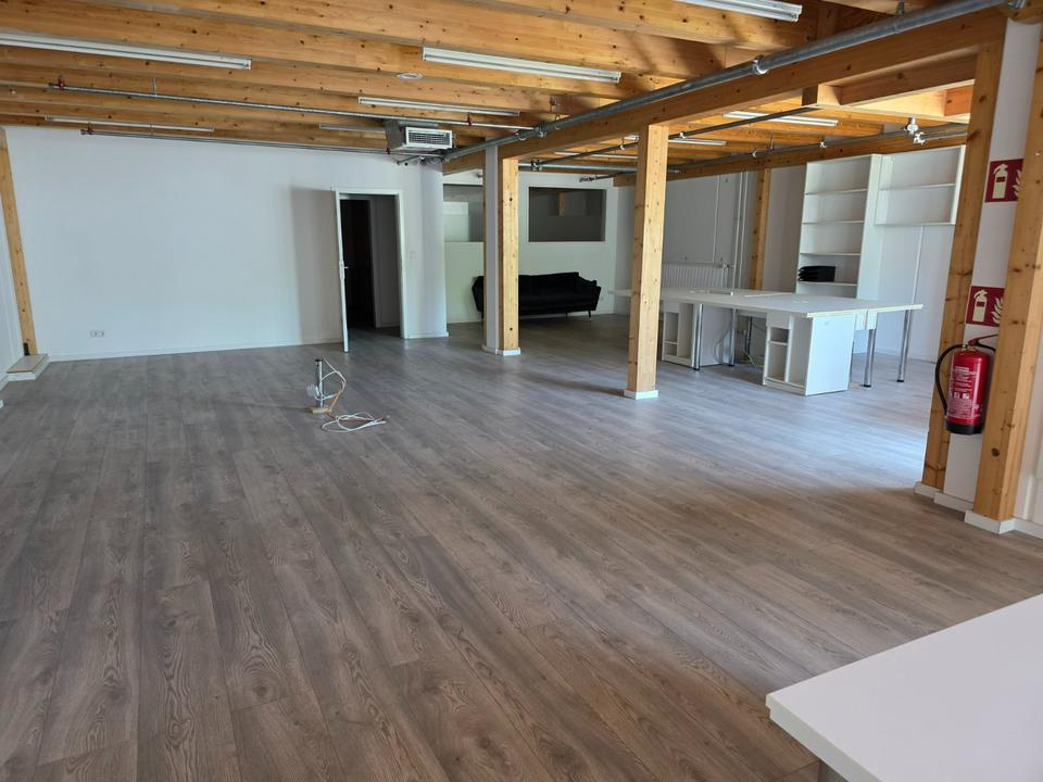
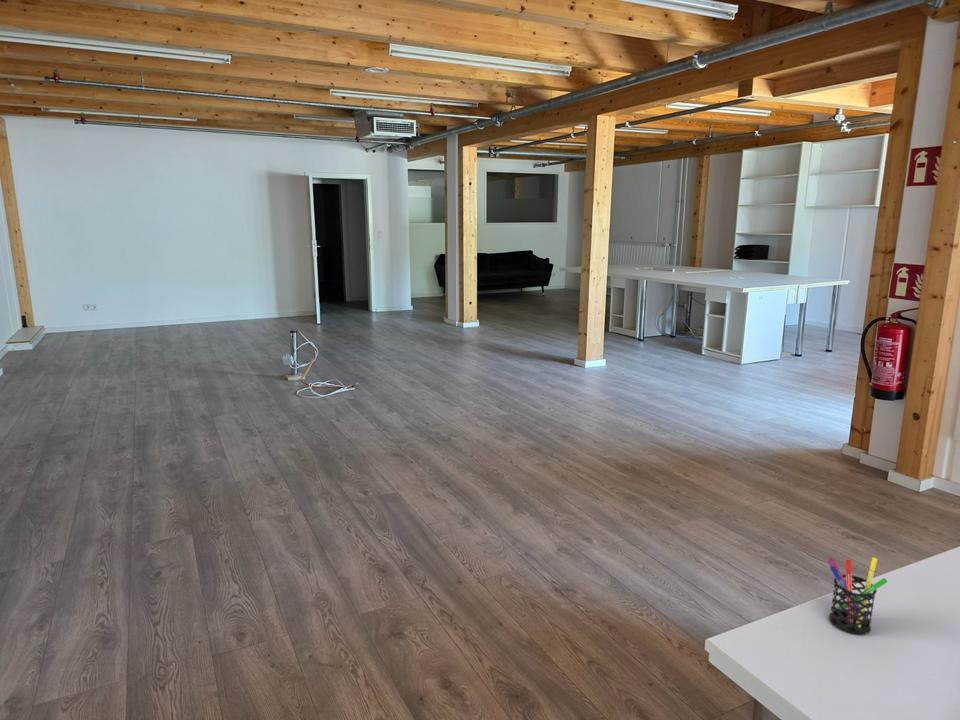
+ pen holder [826,556,888,636]
